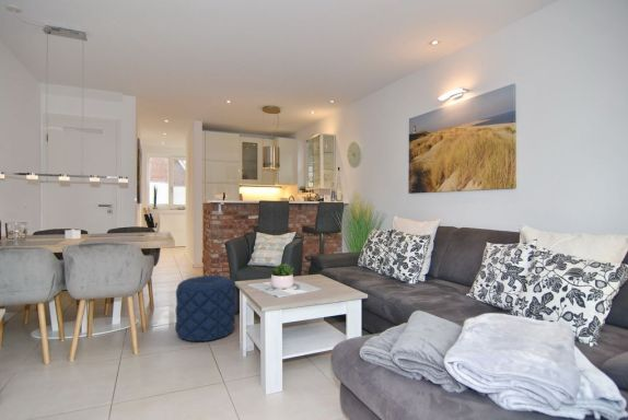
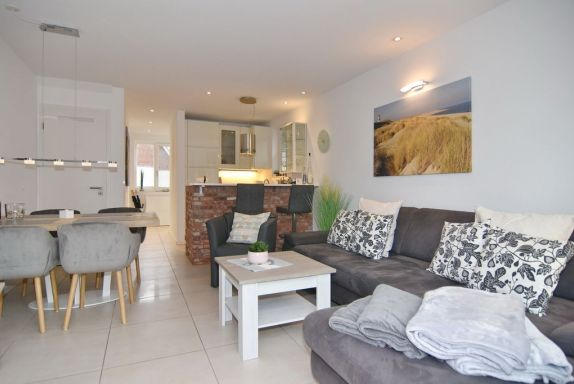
- pouf [174,275,236,342]
